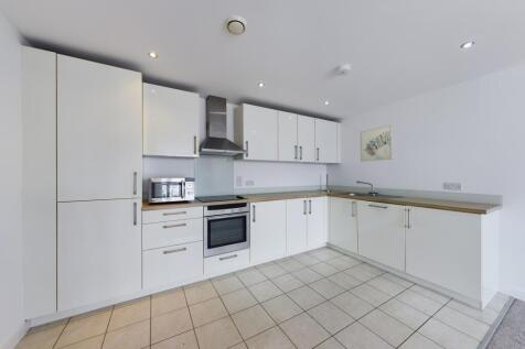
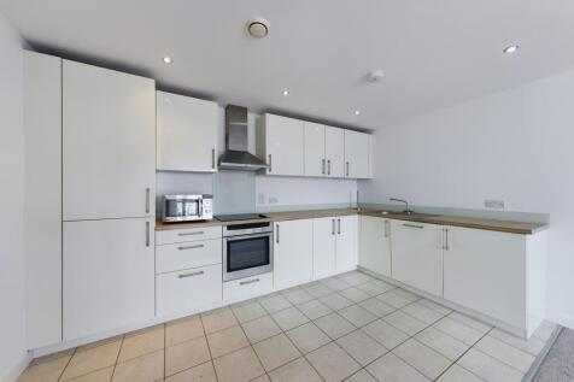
- wall art [360,124,394,163]
